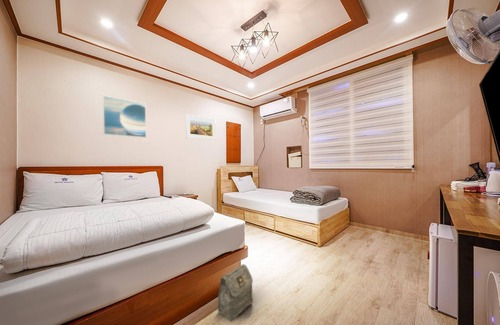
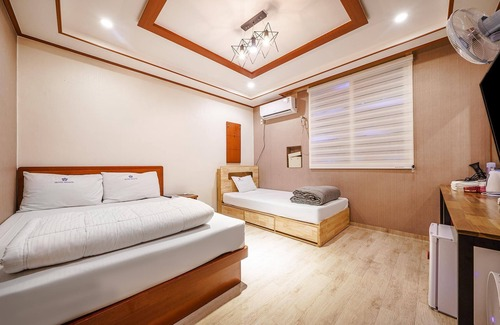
- bag [217,263,254,323]
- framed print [102,95,147,139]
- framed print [185,113,217,141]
